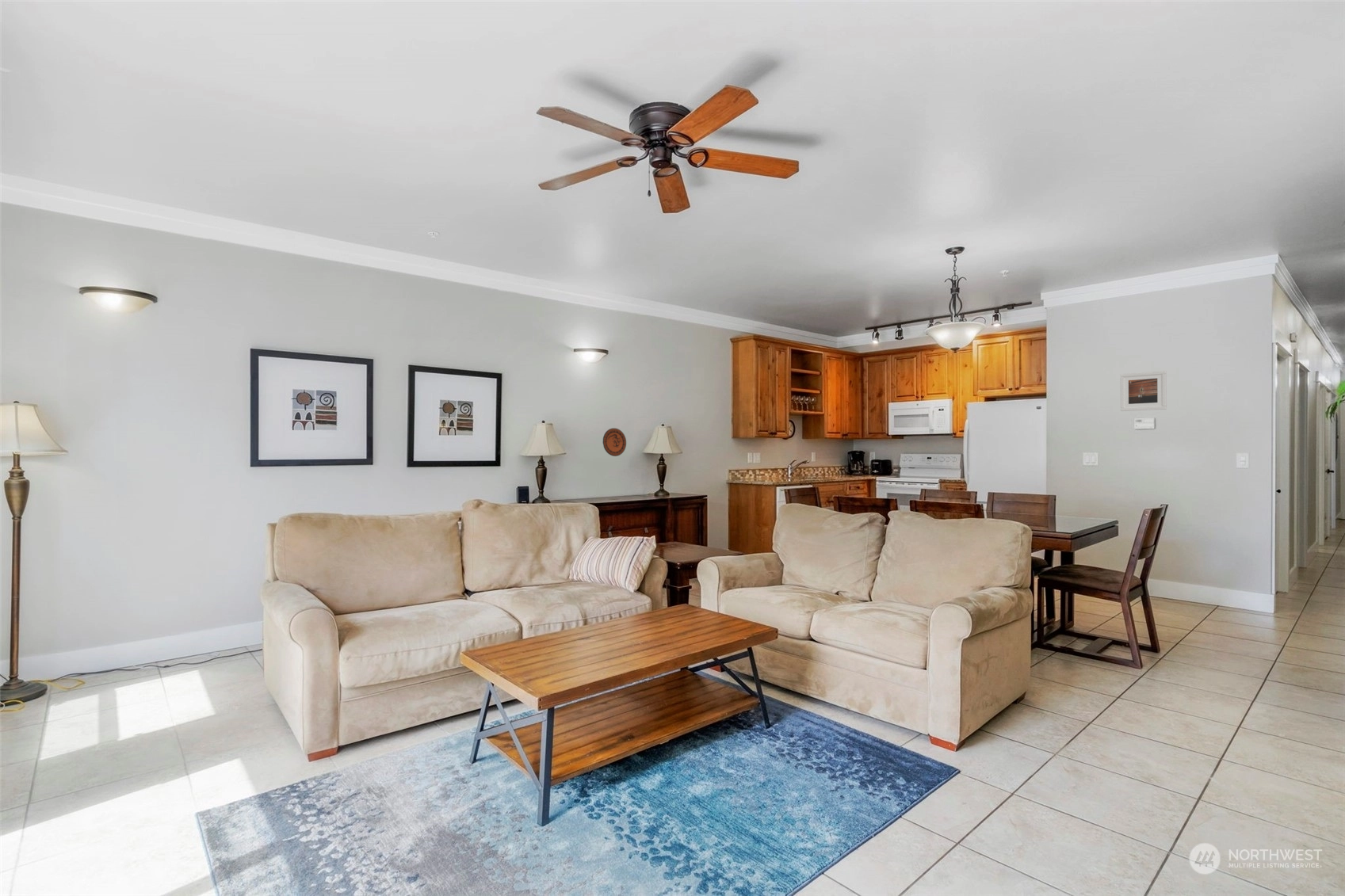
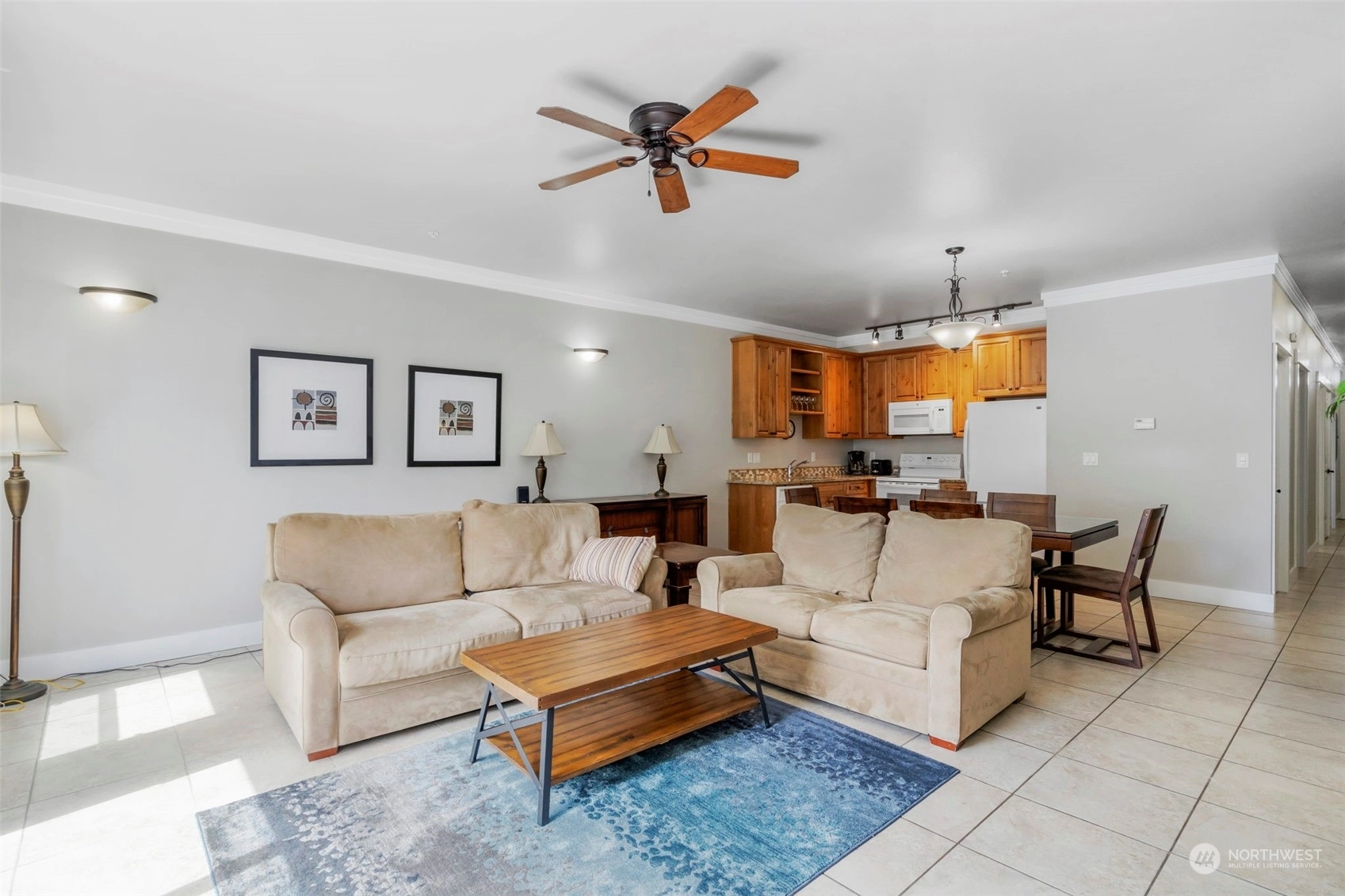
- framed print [1120,370,1167,412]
- decorative plate [602,427,627,457]
